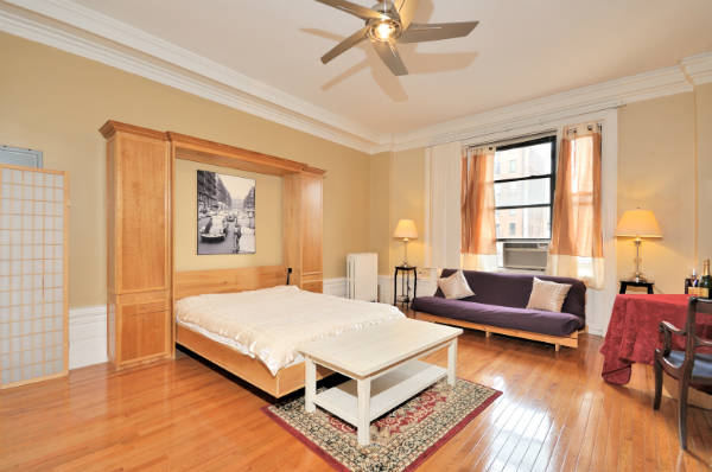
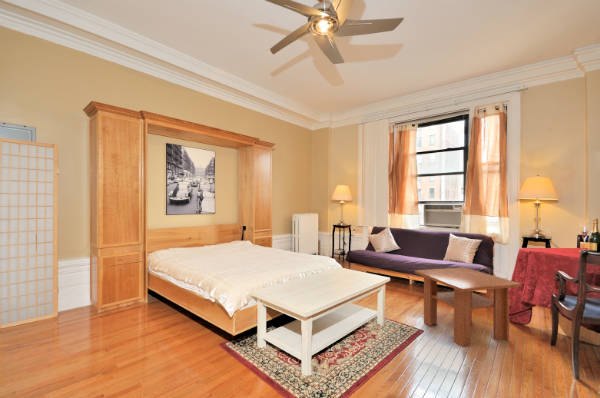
+ coffee table [414,266,522,348]
